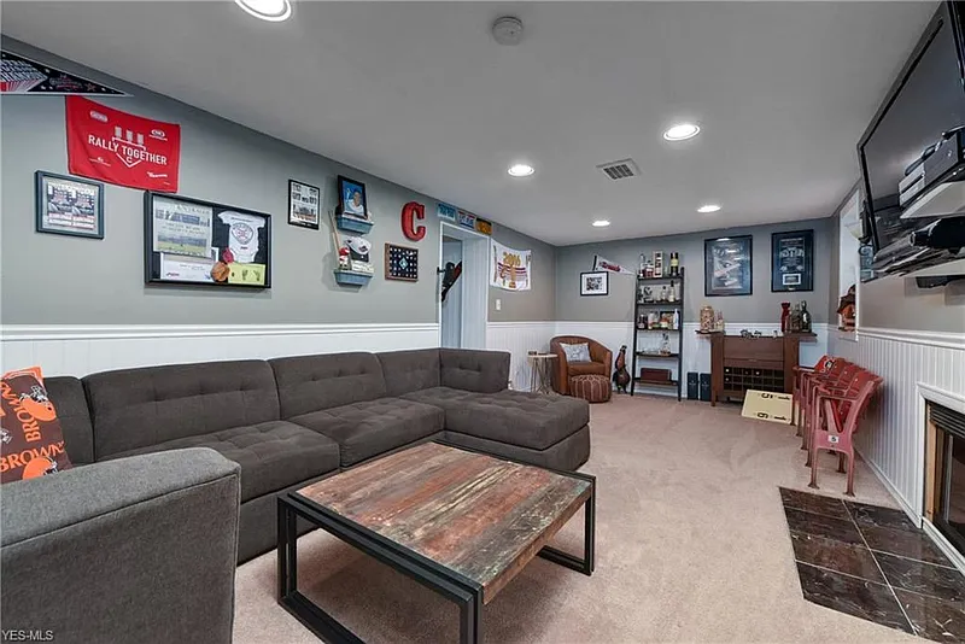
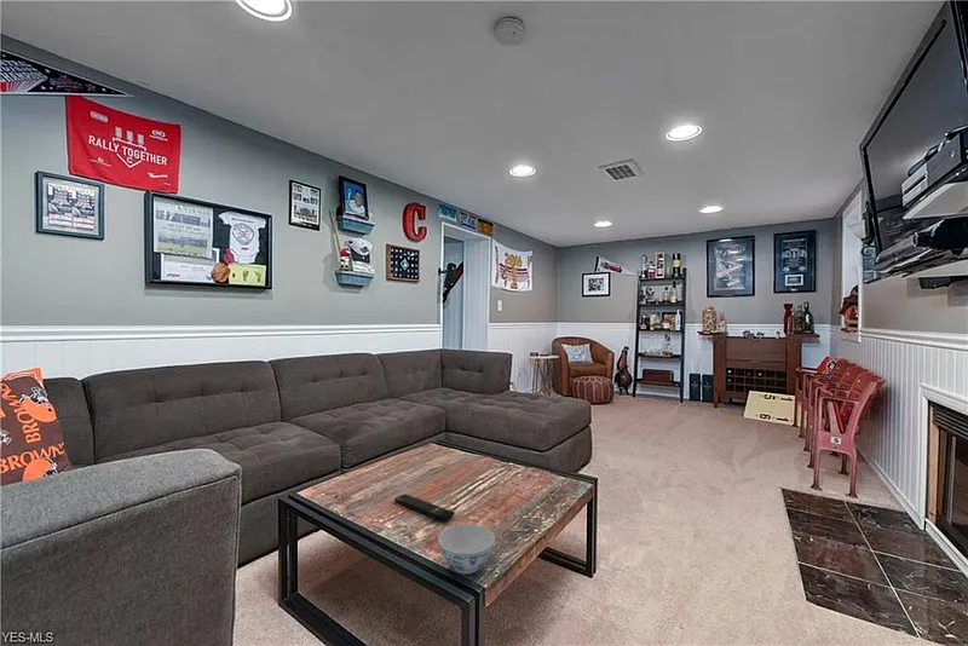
+ remote control [393,494,456,521]
+ chinaware [437,523,496,575]
